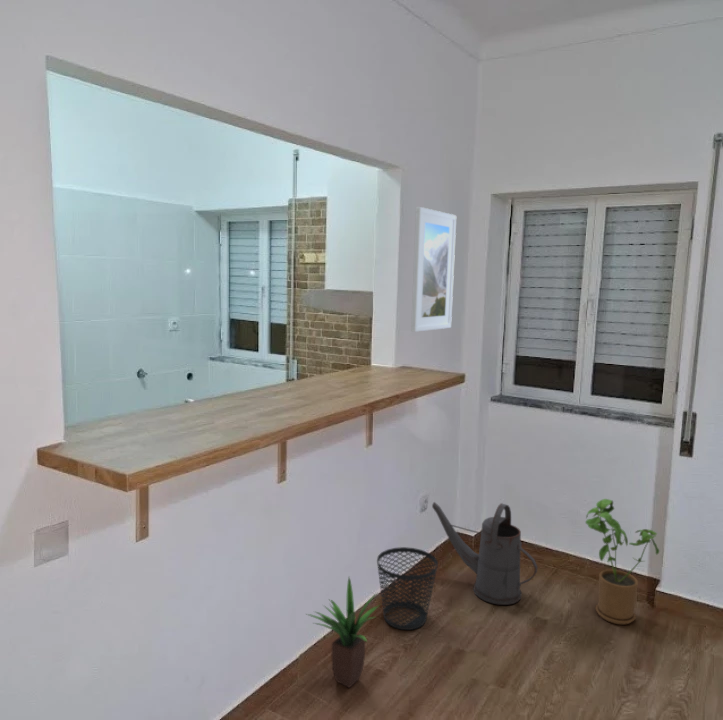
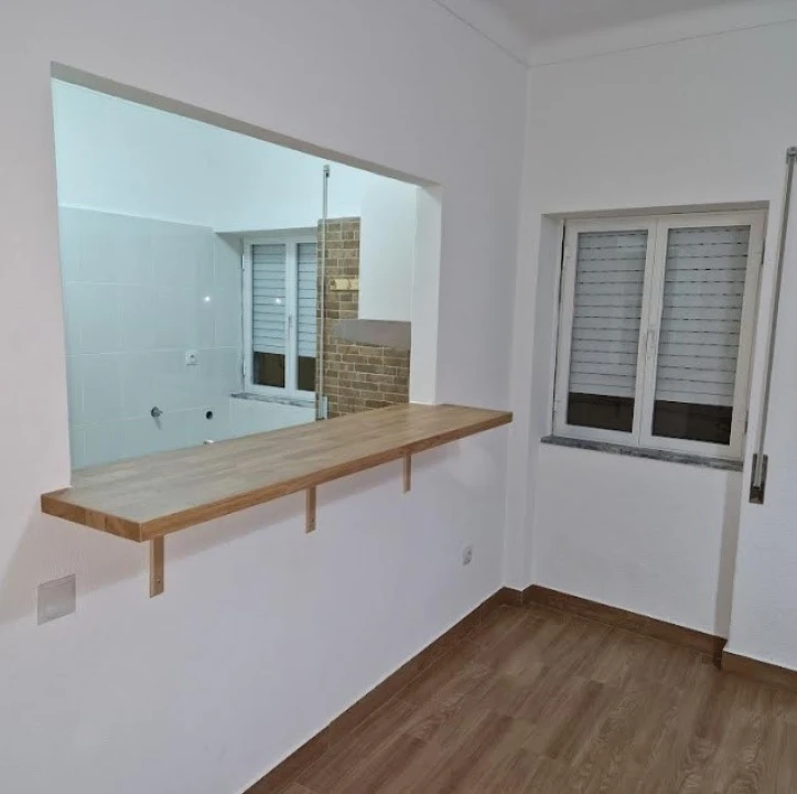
- potted plant [306,576,382,689]
- house plant [584,498,660,626]
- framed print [410,206,457,333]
- watering can [431,501,539,606]
- wastebasket [376,546,439,631]
